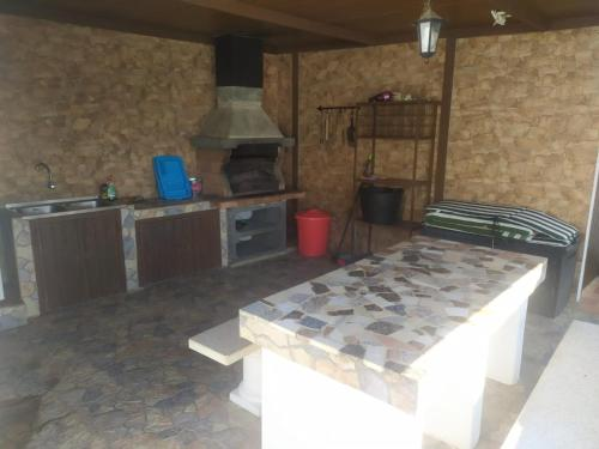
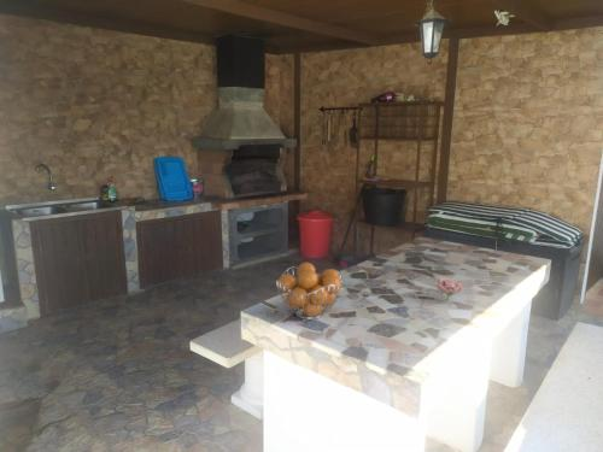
+ fruit basket [275,262,345,321]
+ flower [433,277,466,301]
